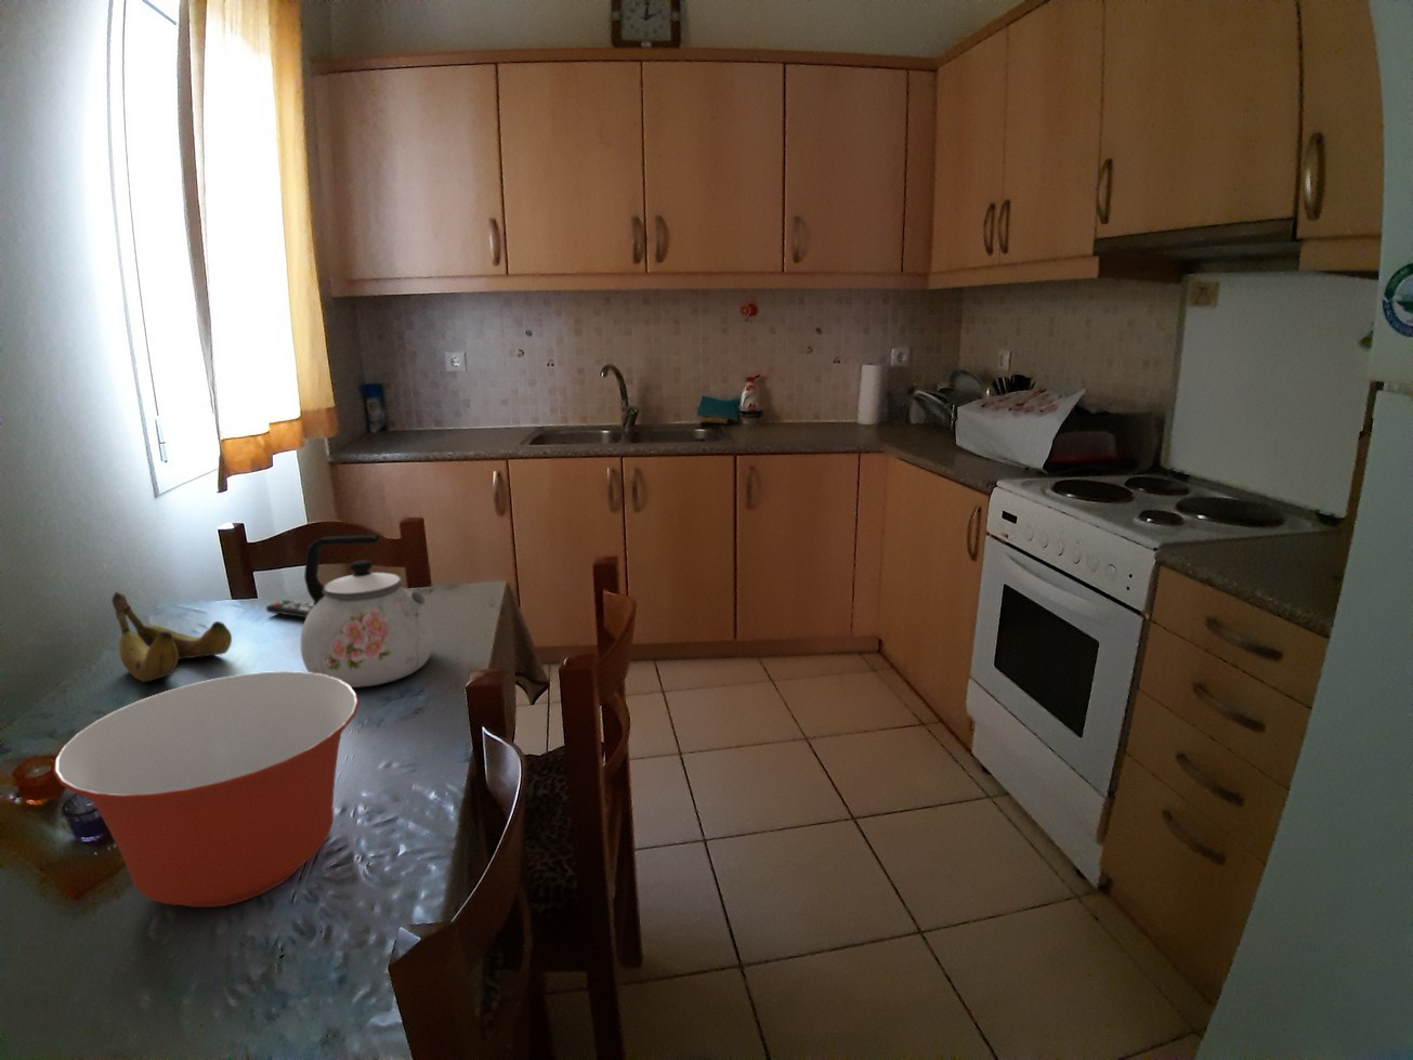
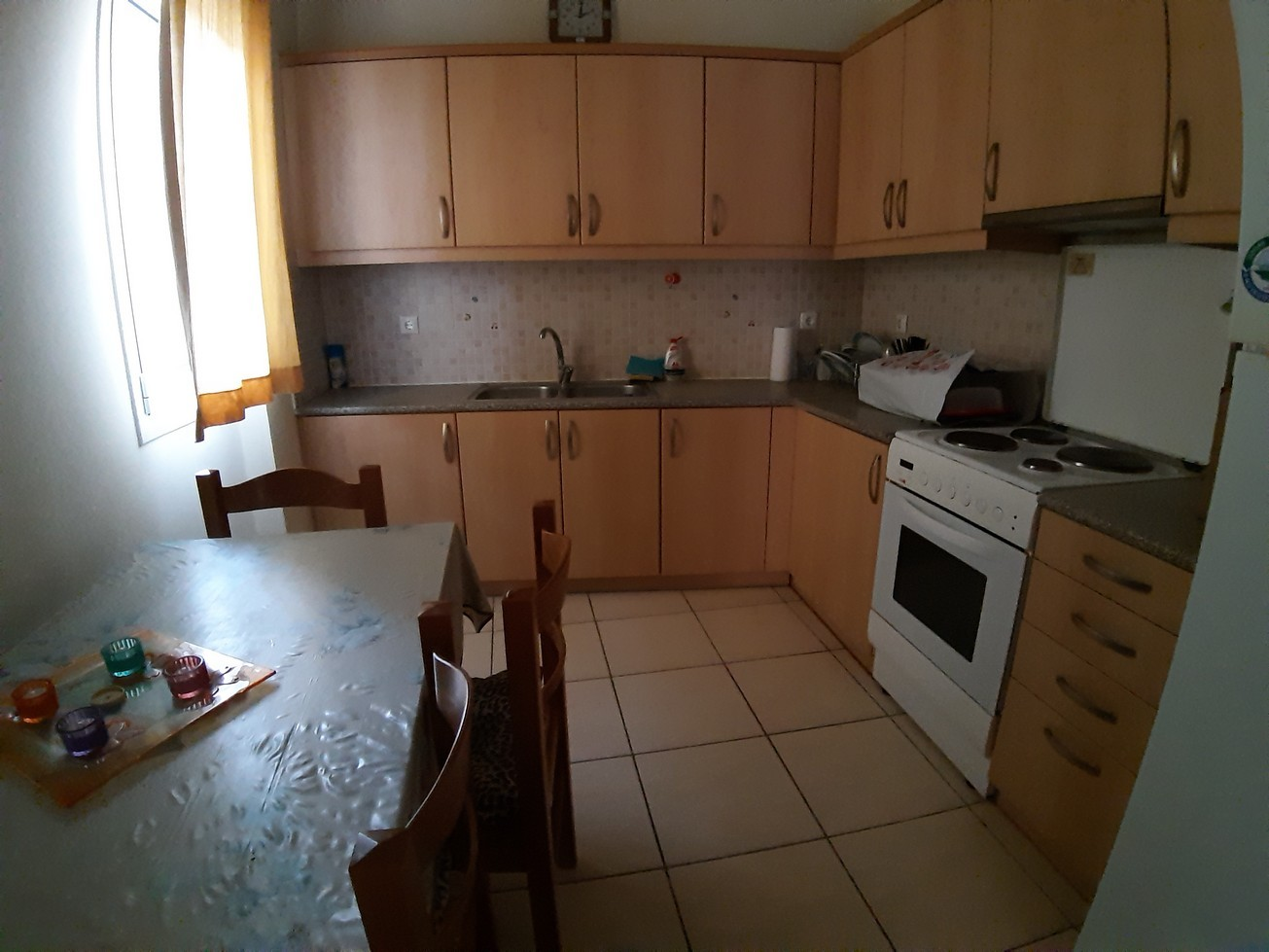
- mixing bowl [52,670,360,909]
- banana [110,591,233,684]
- remote control [265,599,314,619]
- kettle [300,533,435,688]
